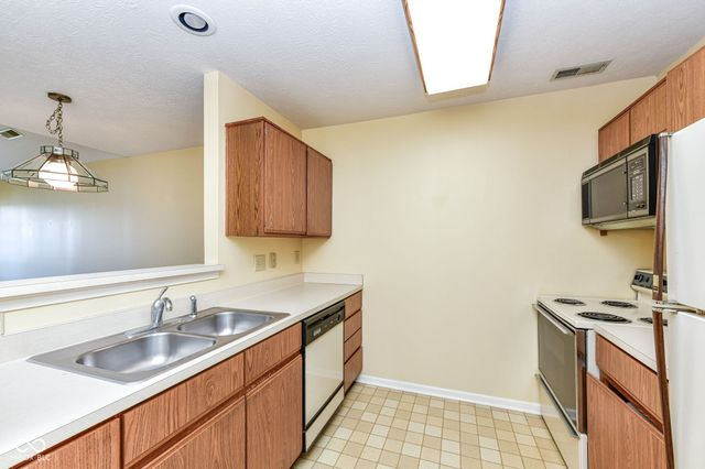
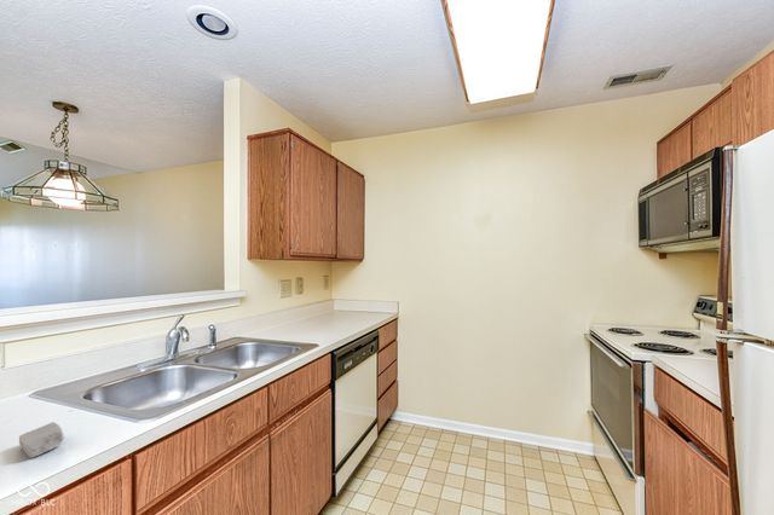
+ soap bar [18,421,65,459]
